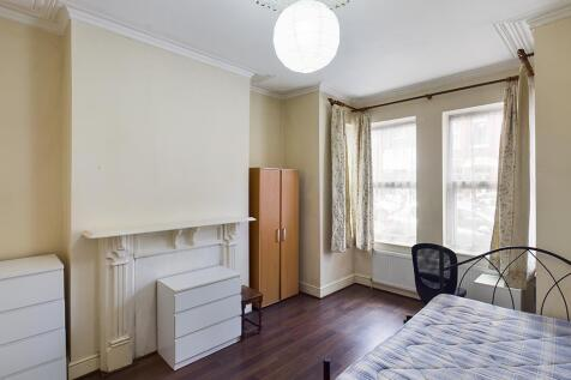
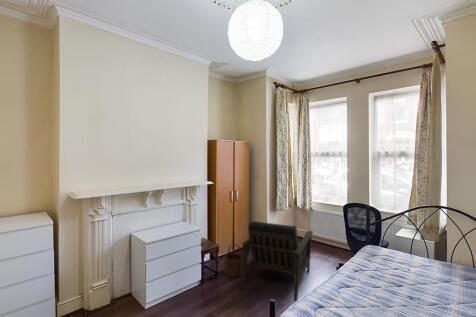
+ wooden bucket [223,243,243,278]
+ armchair [239,220,314,303]
